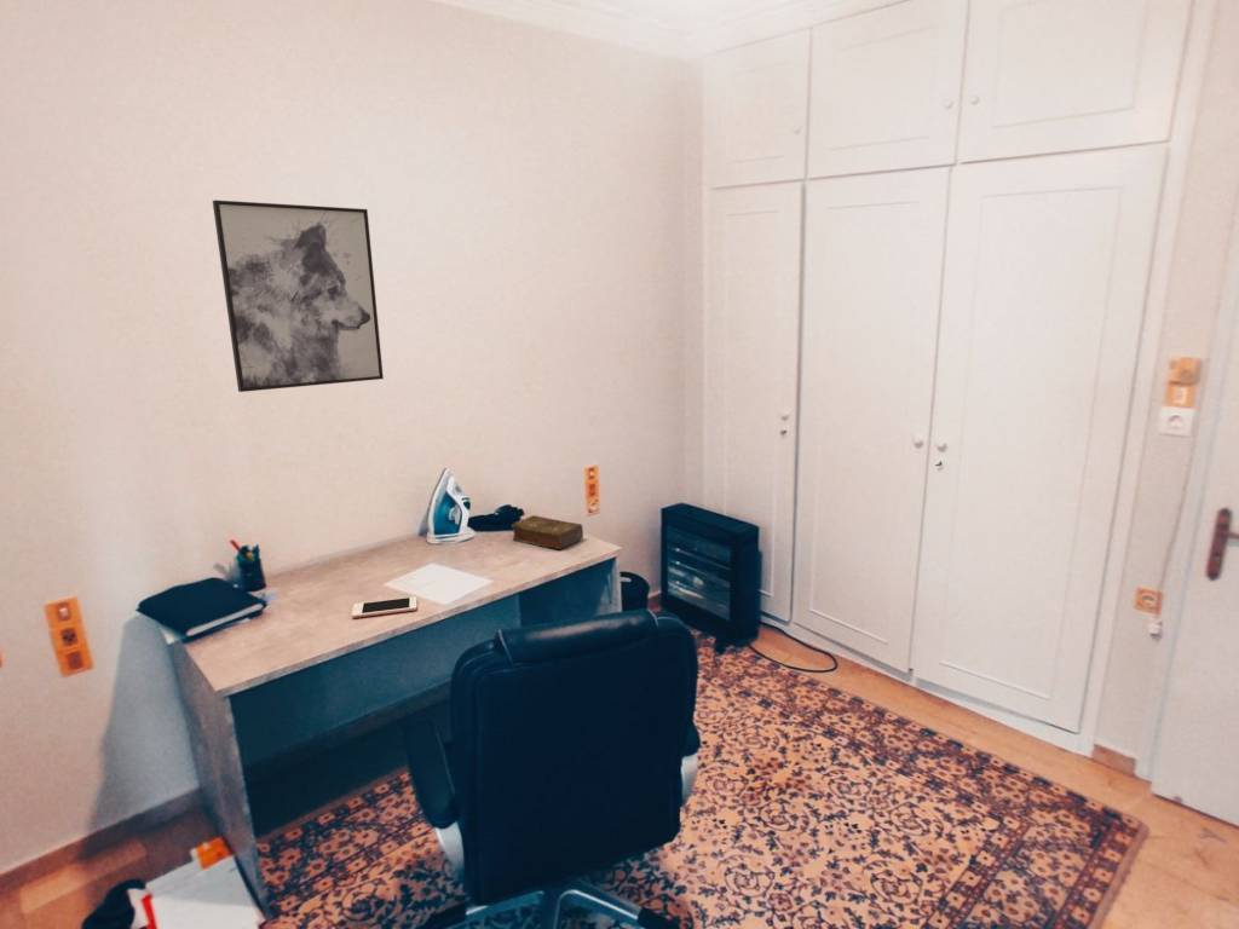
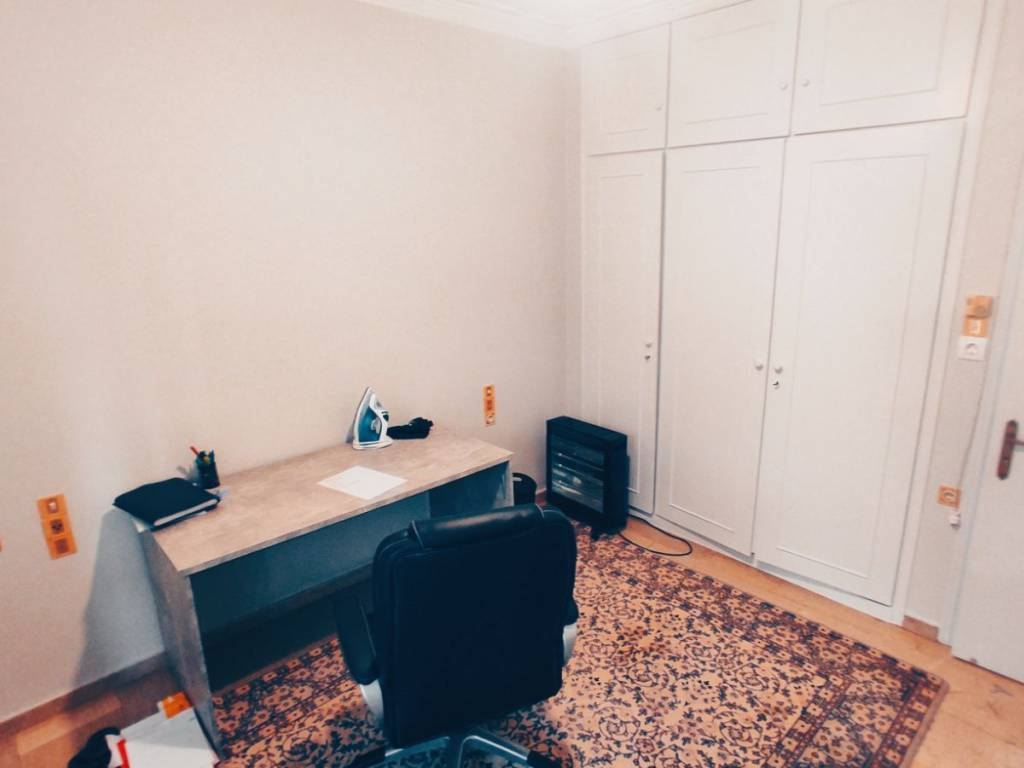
- cell phone [351,595,419,619]
- book [511,514,584,550]
- wall art [212,198,385,393]
